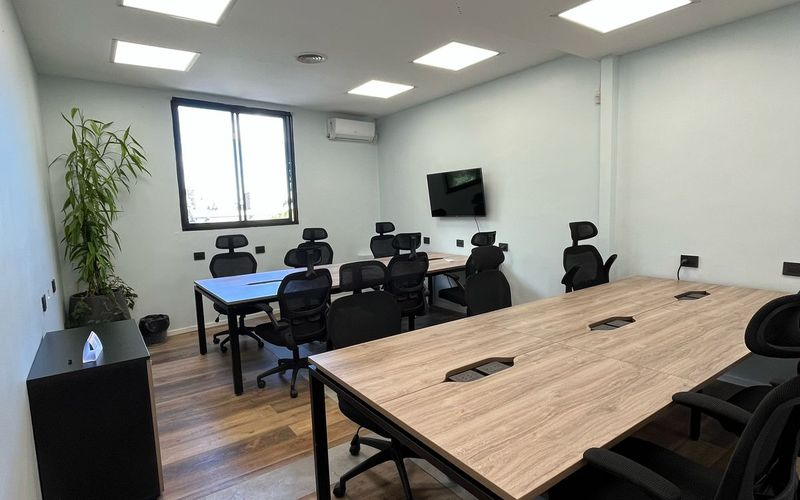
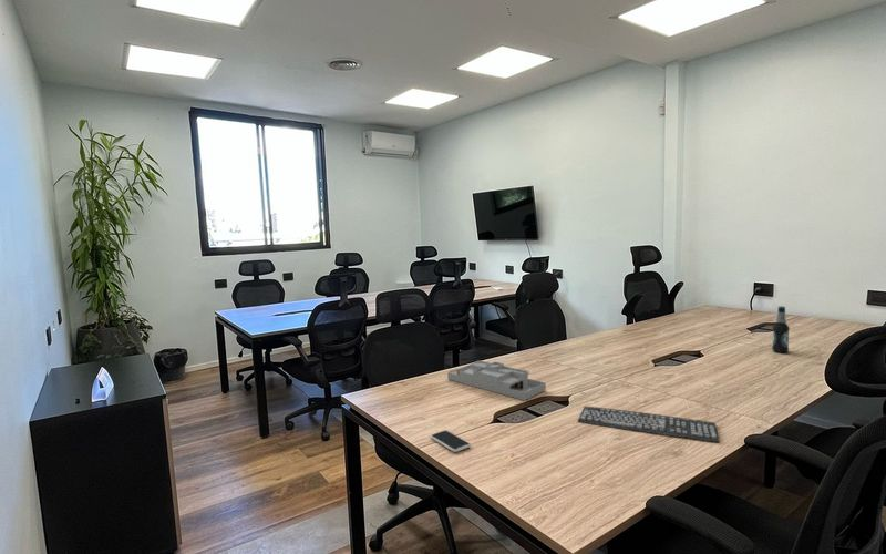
+ bottle [771,305,791,353]
+ smartphone [430,429,472,453]
+ keyboard [577,404,720,443]
+ desk organizer [446,360,547,401]
